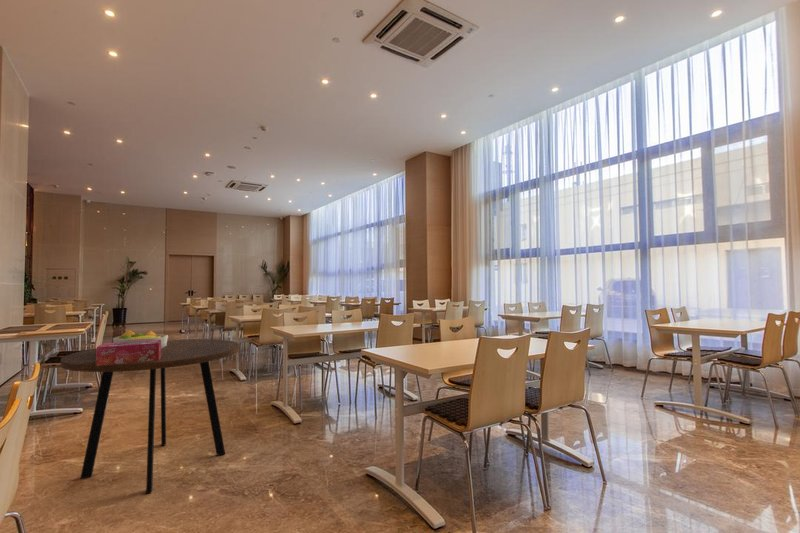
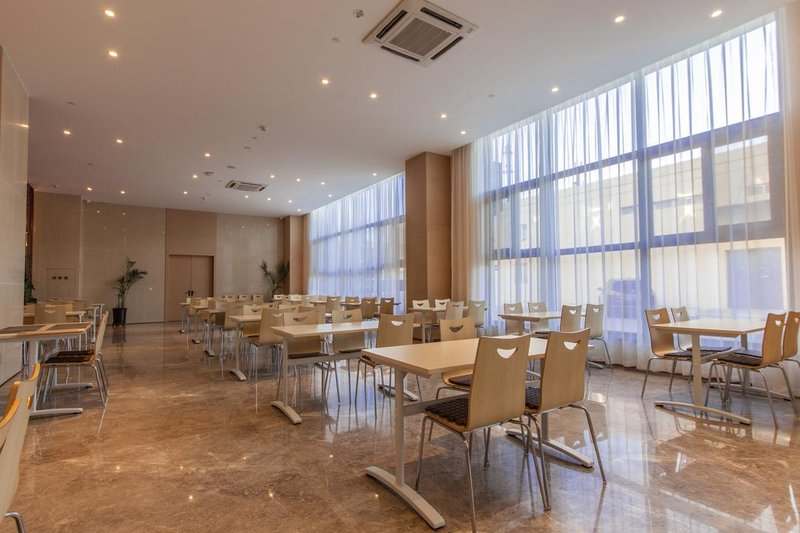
- fruit bowl [112,329,169,349]
- tissue box [96,340,161,366]
- dining table [60,338,240,495]
